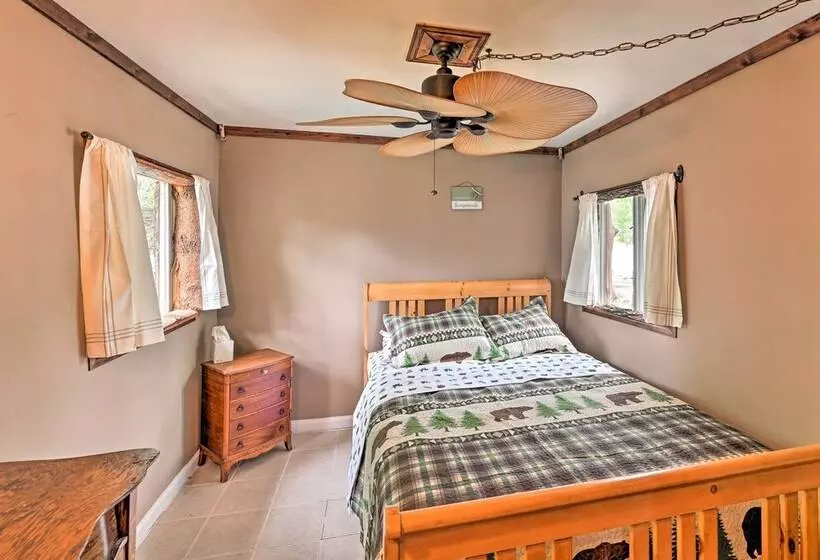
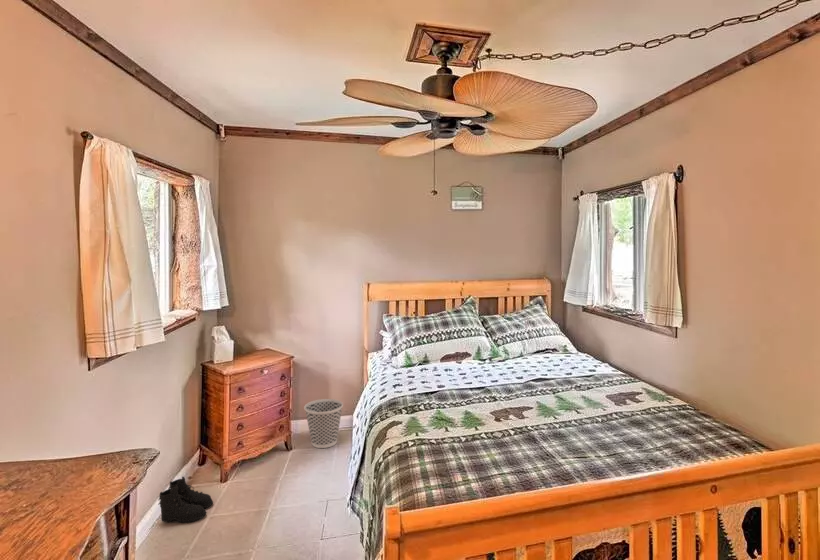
+ wastebasket [303,398,344,449]
+ boots [157,476,214,524]
